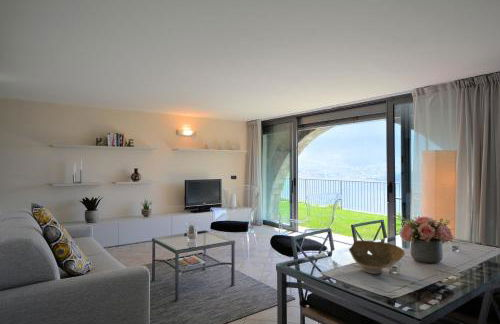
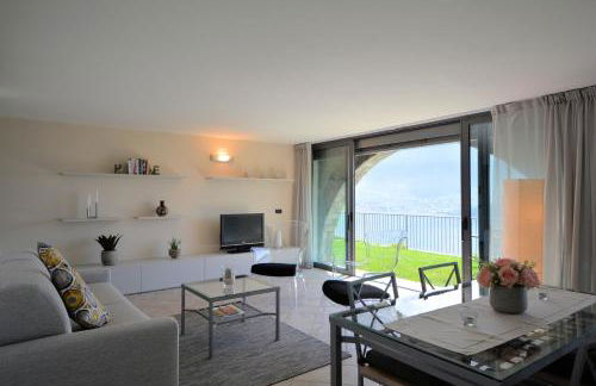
- bowl [348,239,406,275]
